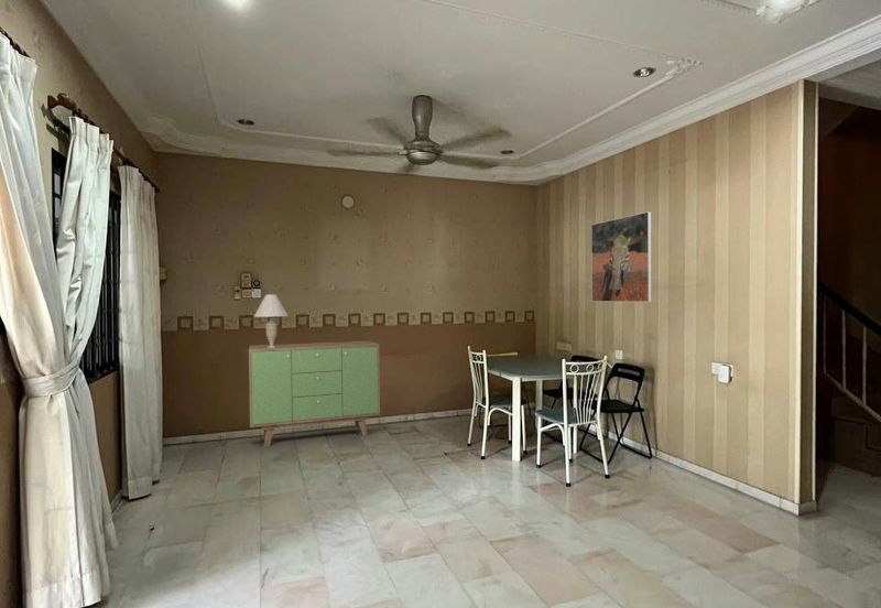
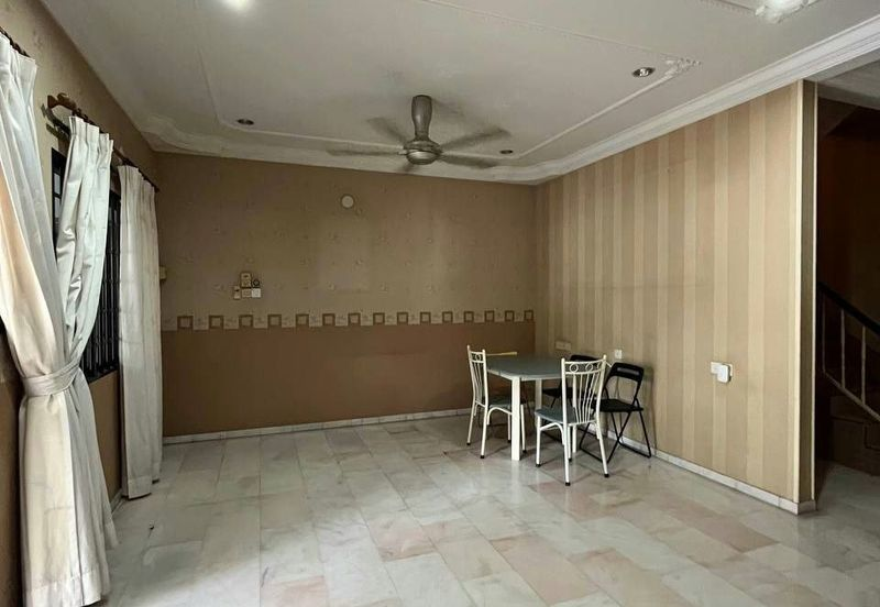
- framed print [590,210,653,303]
- table lamp [253,294,289,348]
- sideboard [248,340,381,448]
